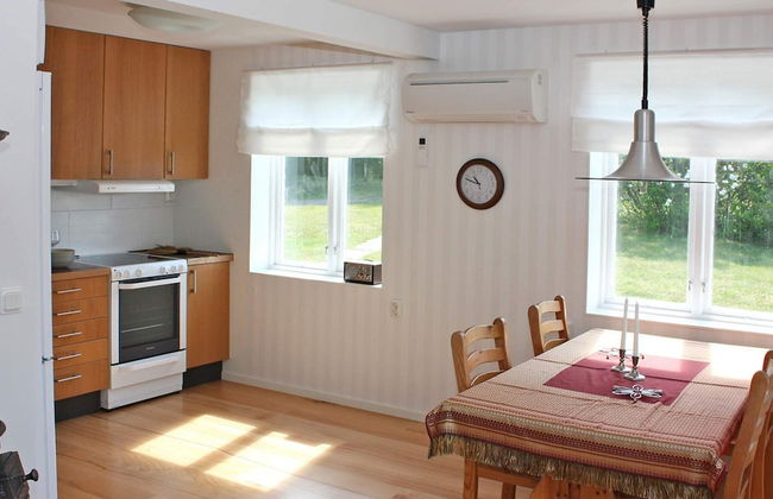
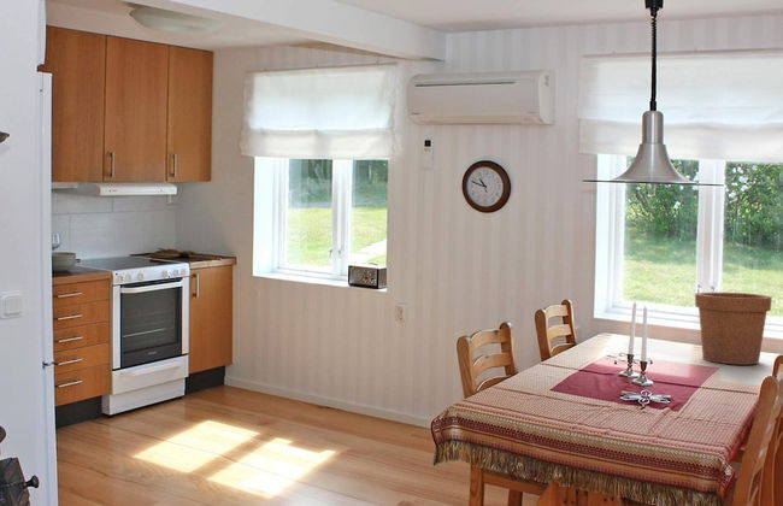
+ flower pot [694,292,773,366]
